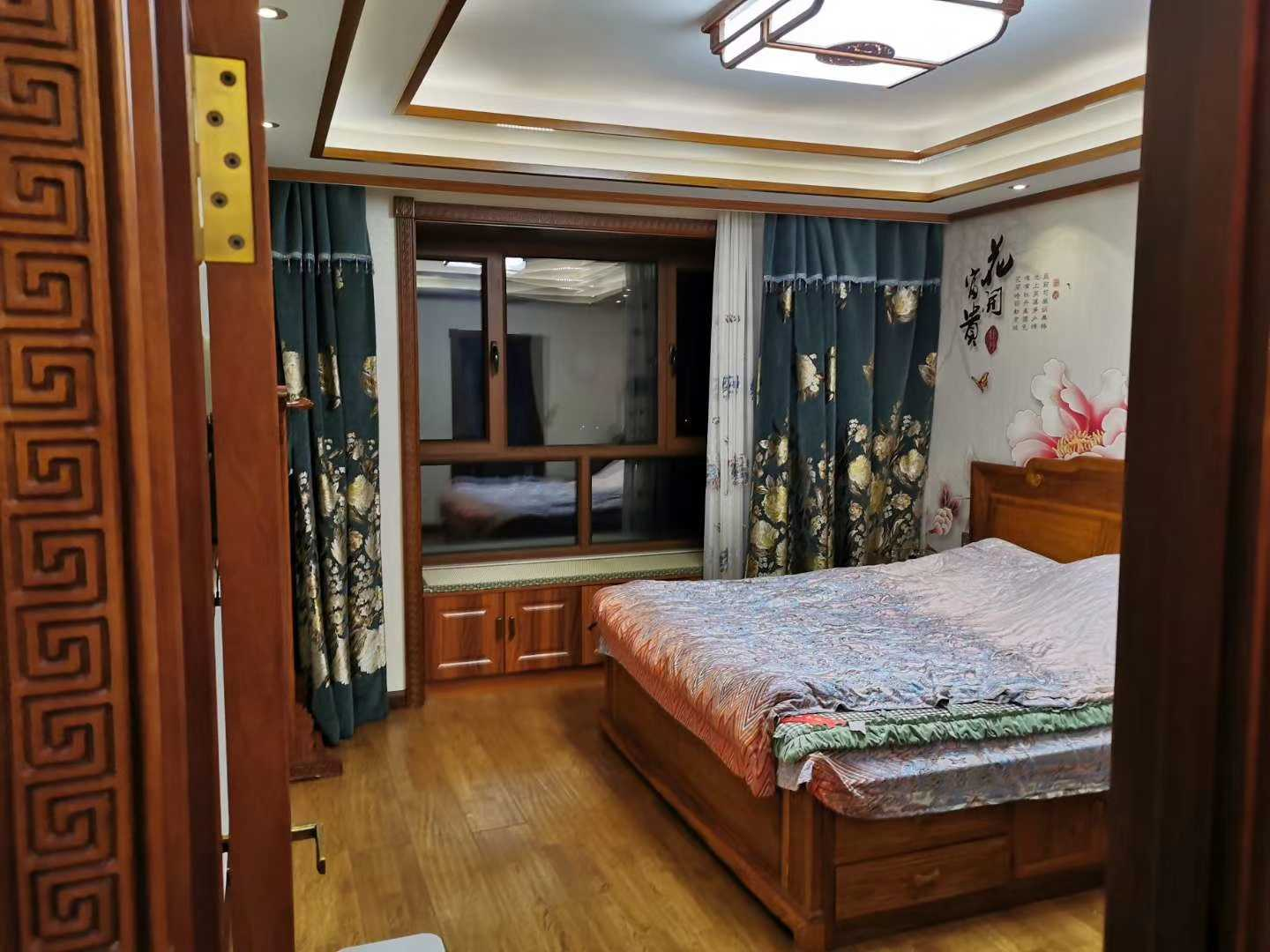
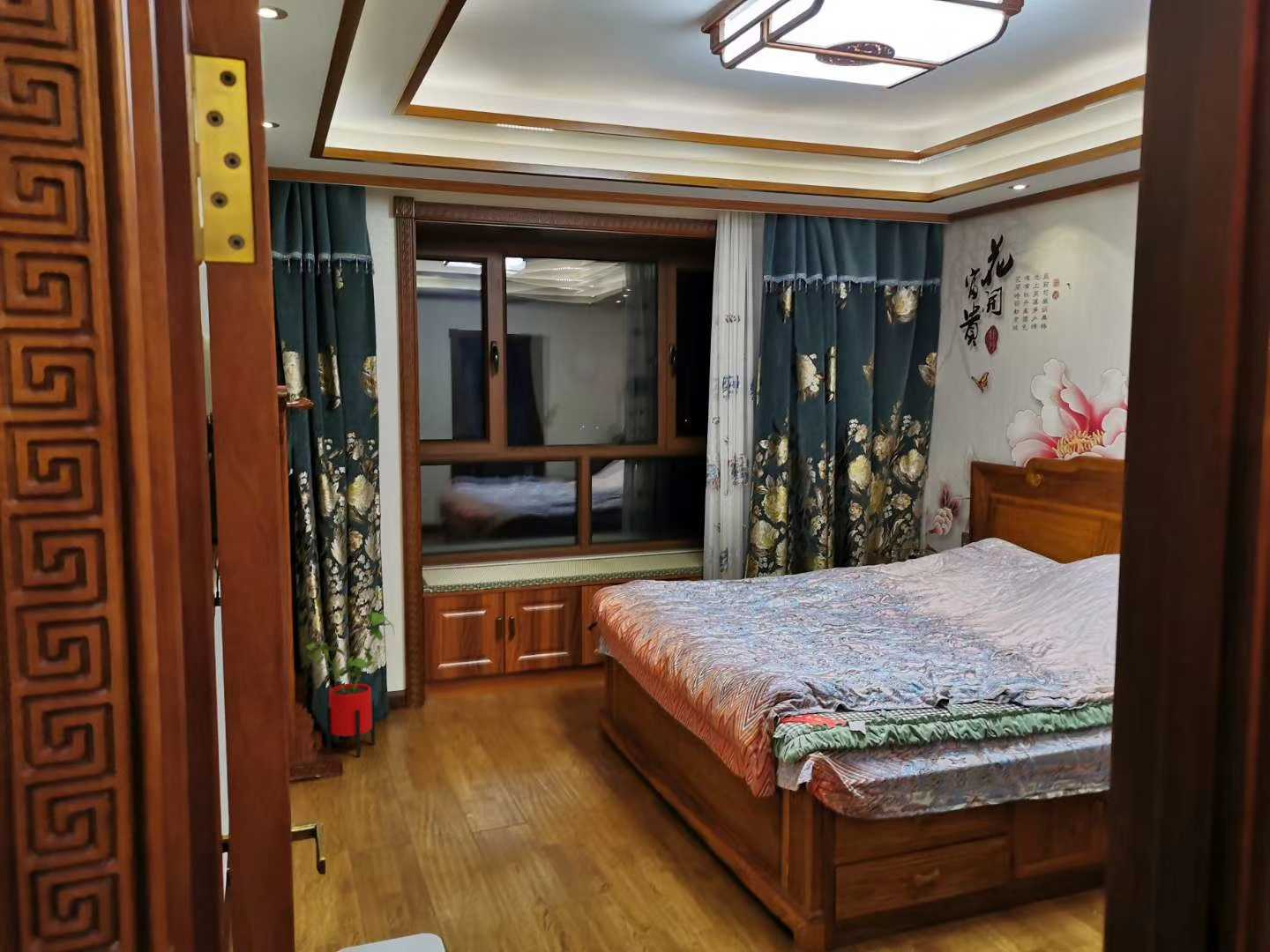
+ house plant [305,611,396,757]
